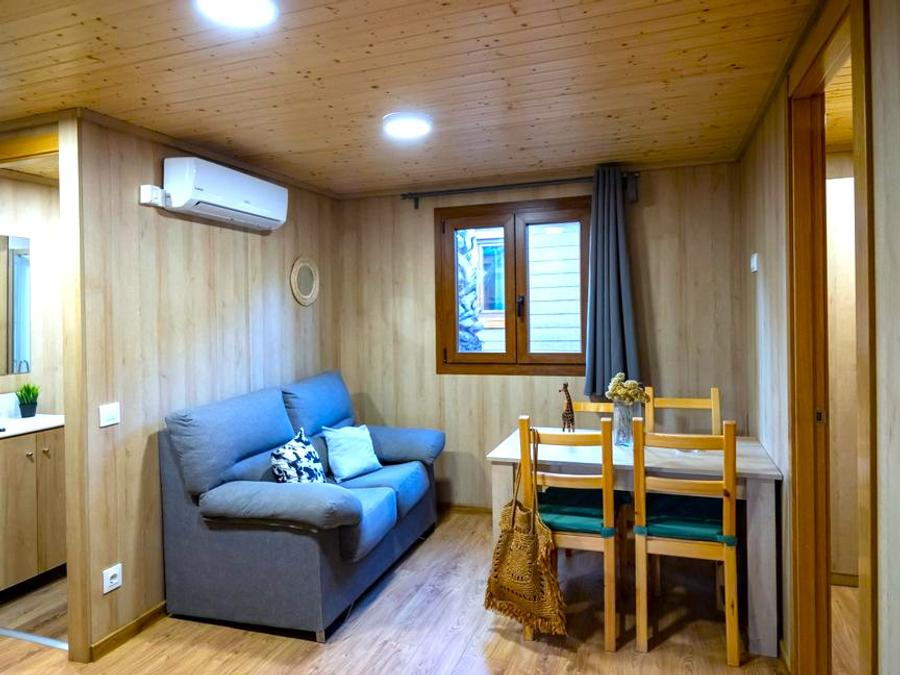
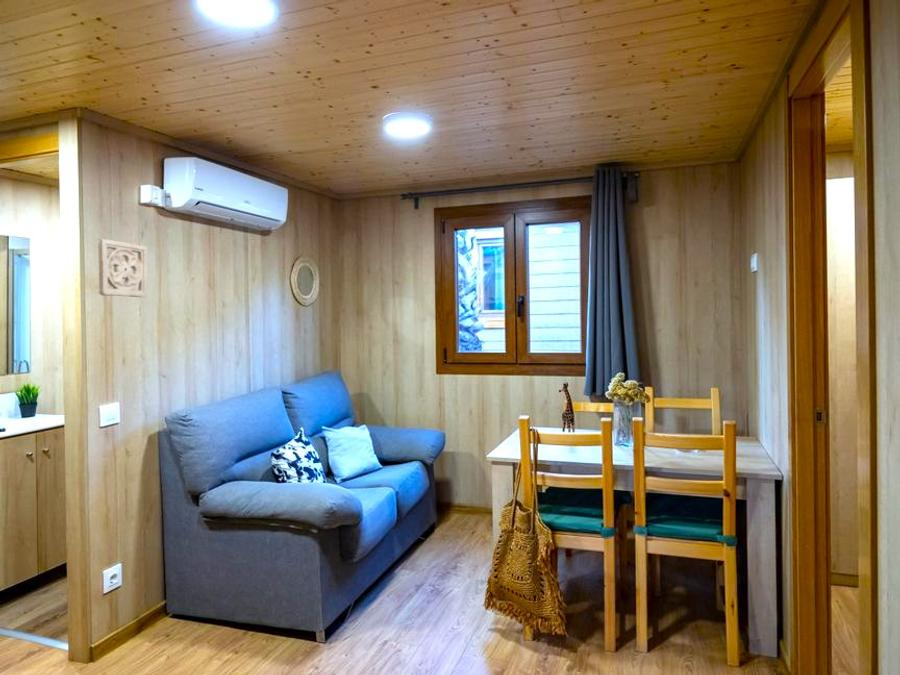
+ wall ornament [97,238,148,299]
